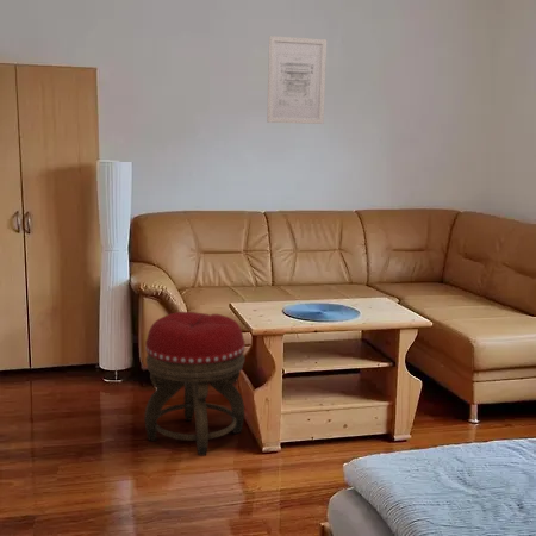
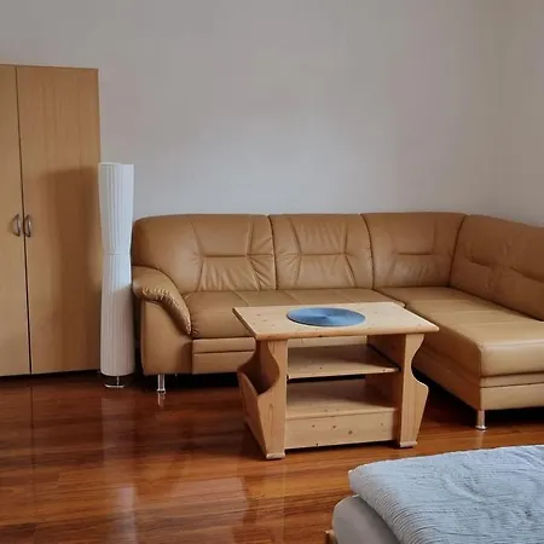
- footstool [144,311,245,457]
- wall art [266,35,328,125]
